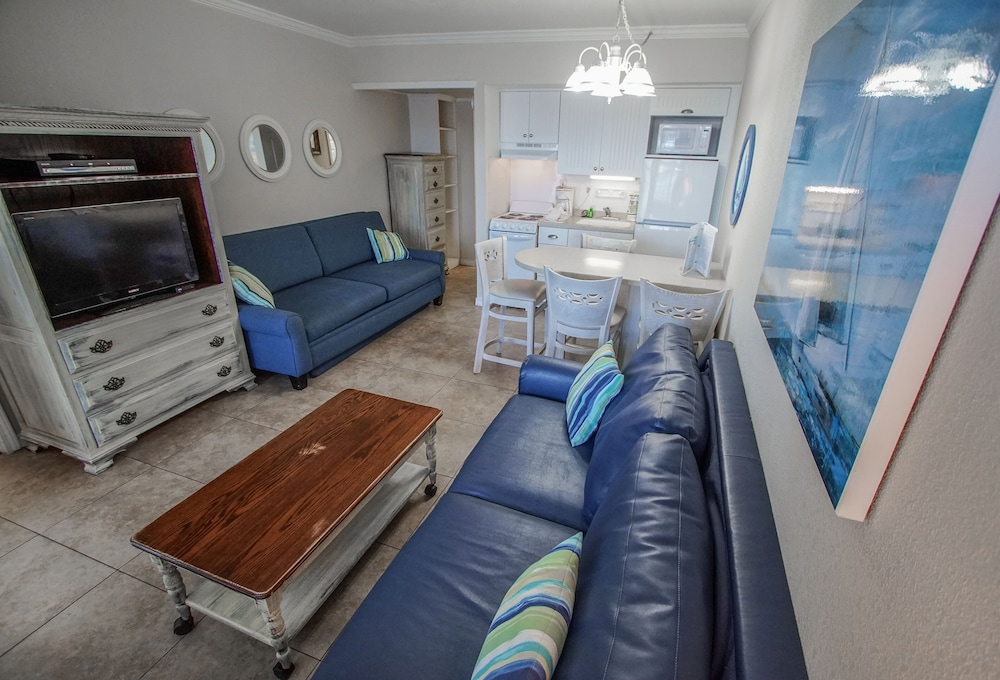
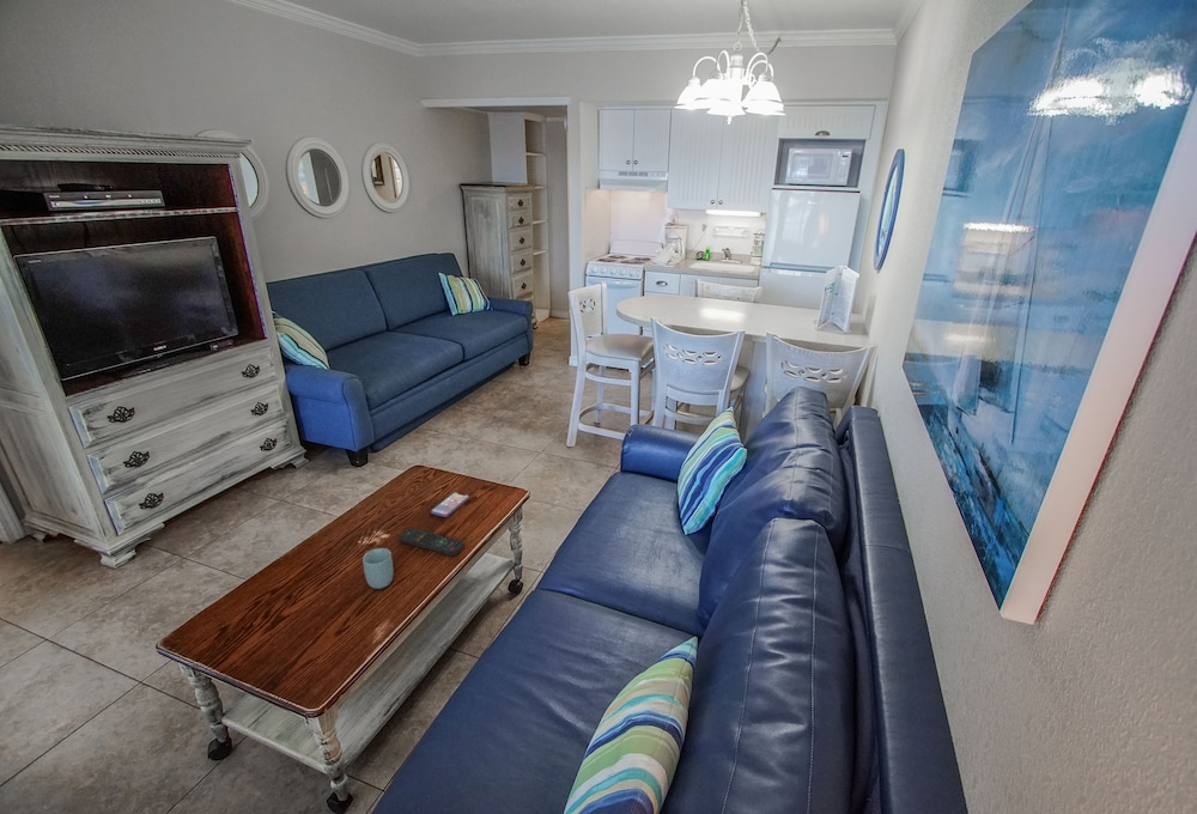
+ cup [361,547,394,590]
+ smartphone [430,491,470,518]
+ remote control [397,527,464,557]
